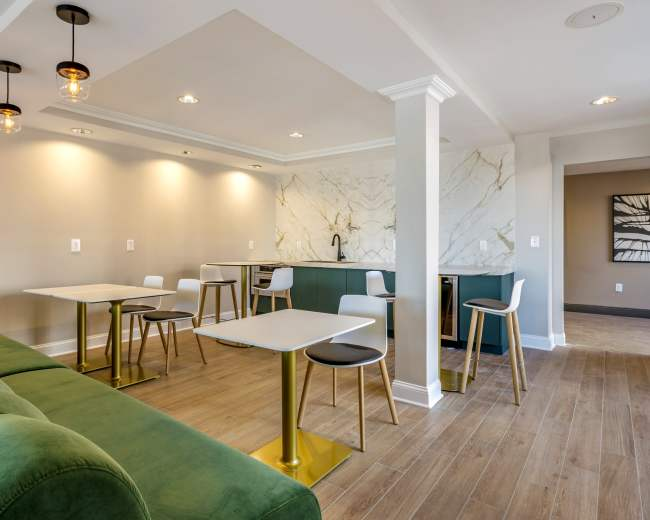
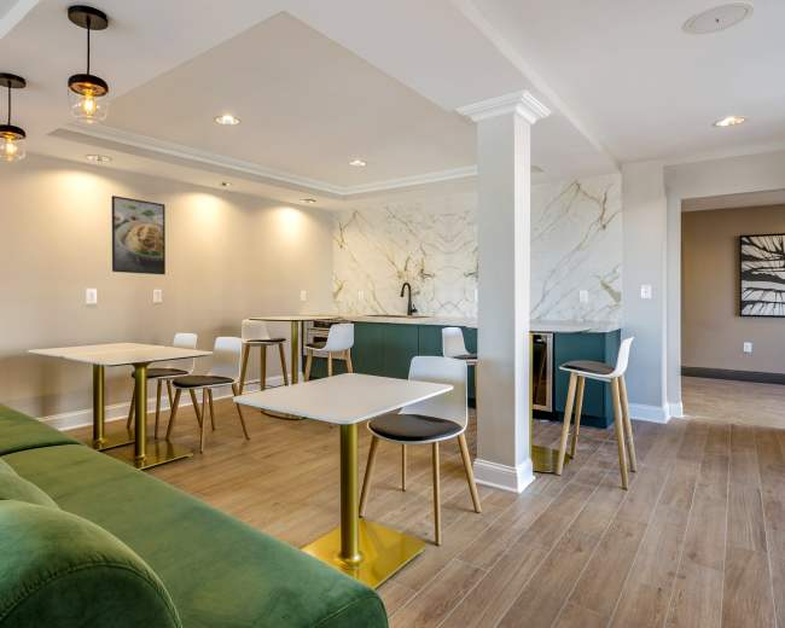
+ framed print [111,194,167,275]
